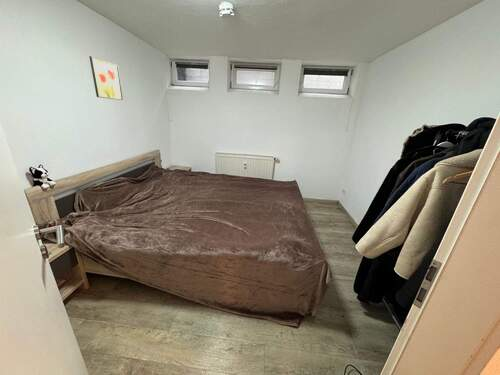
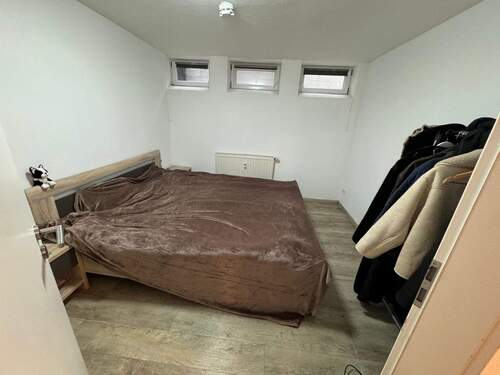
- wall art [88,55,124,101]
